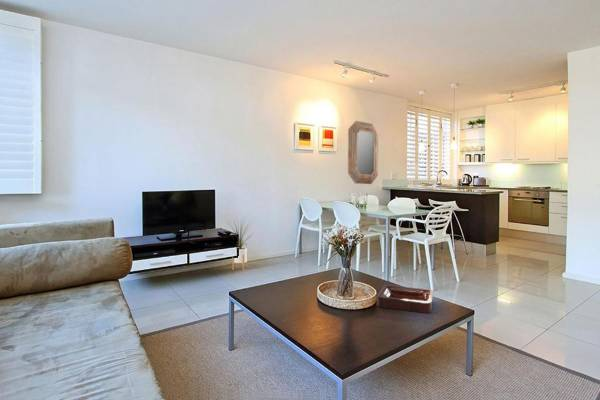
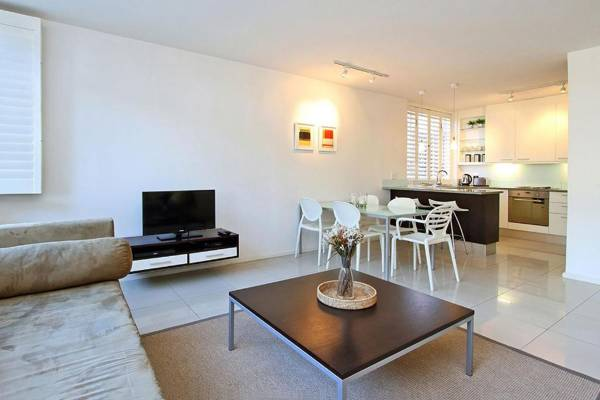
- home mirror [347,120,379,185]
- decorative tray [376,284,434,314]
- house plant [226,216,254,271]
